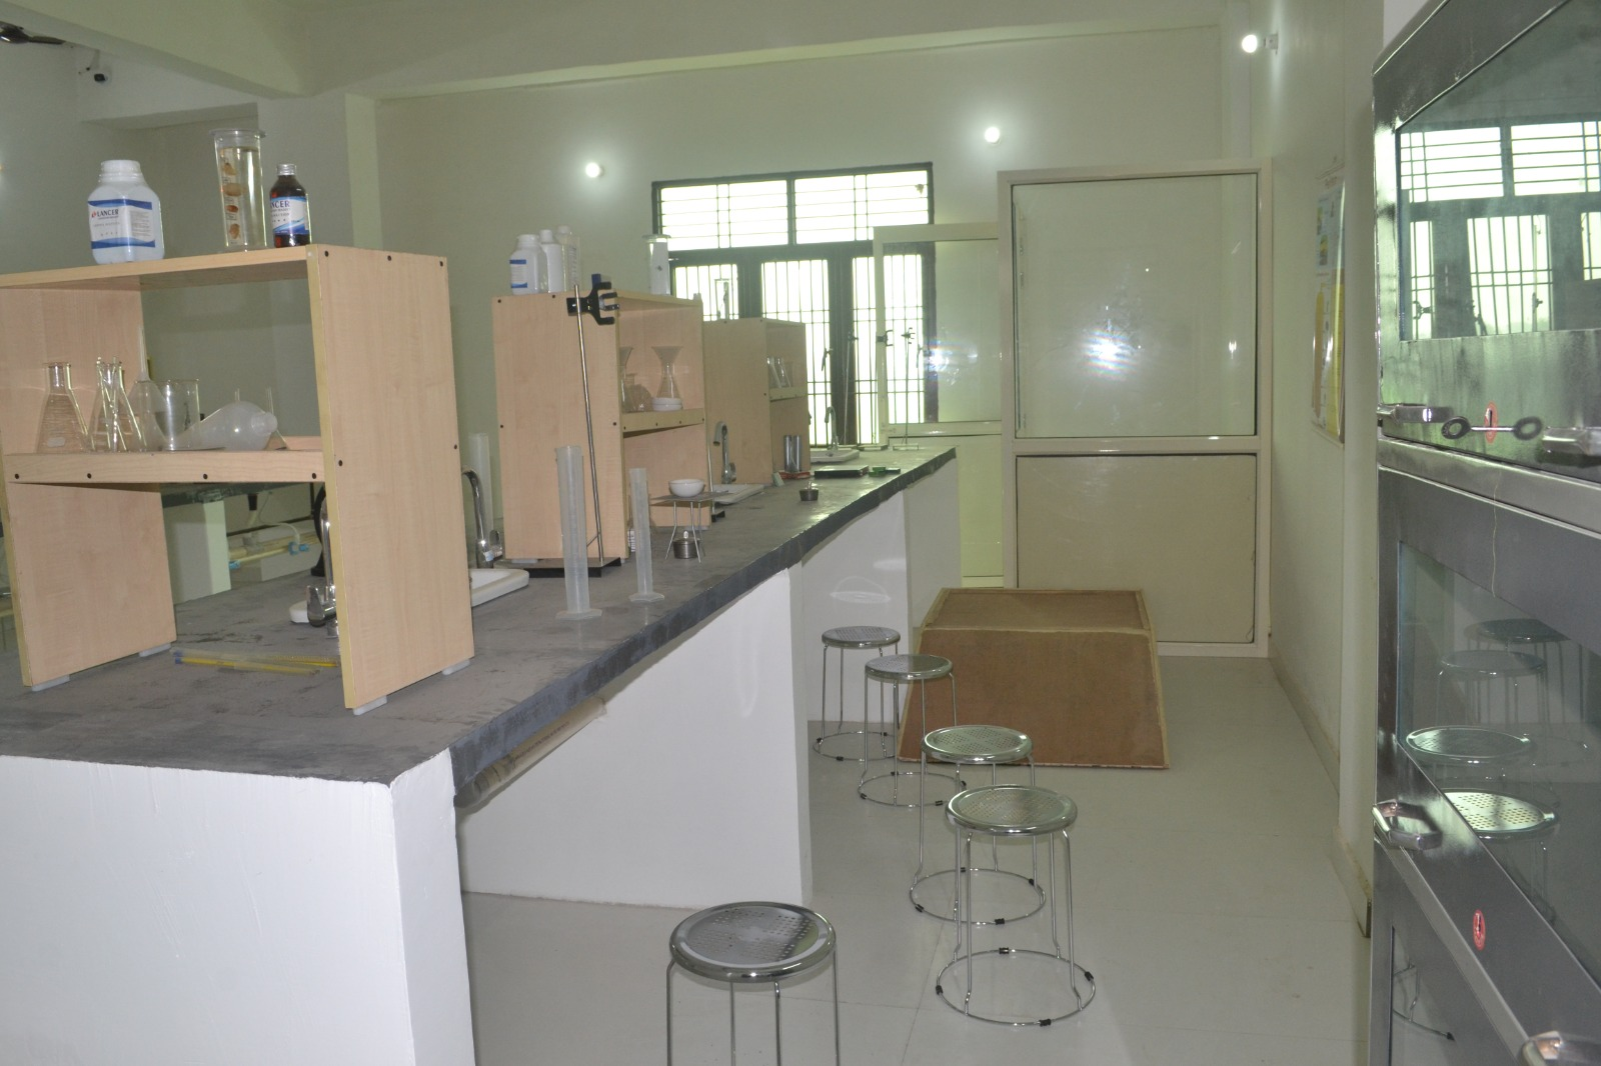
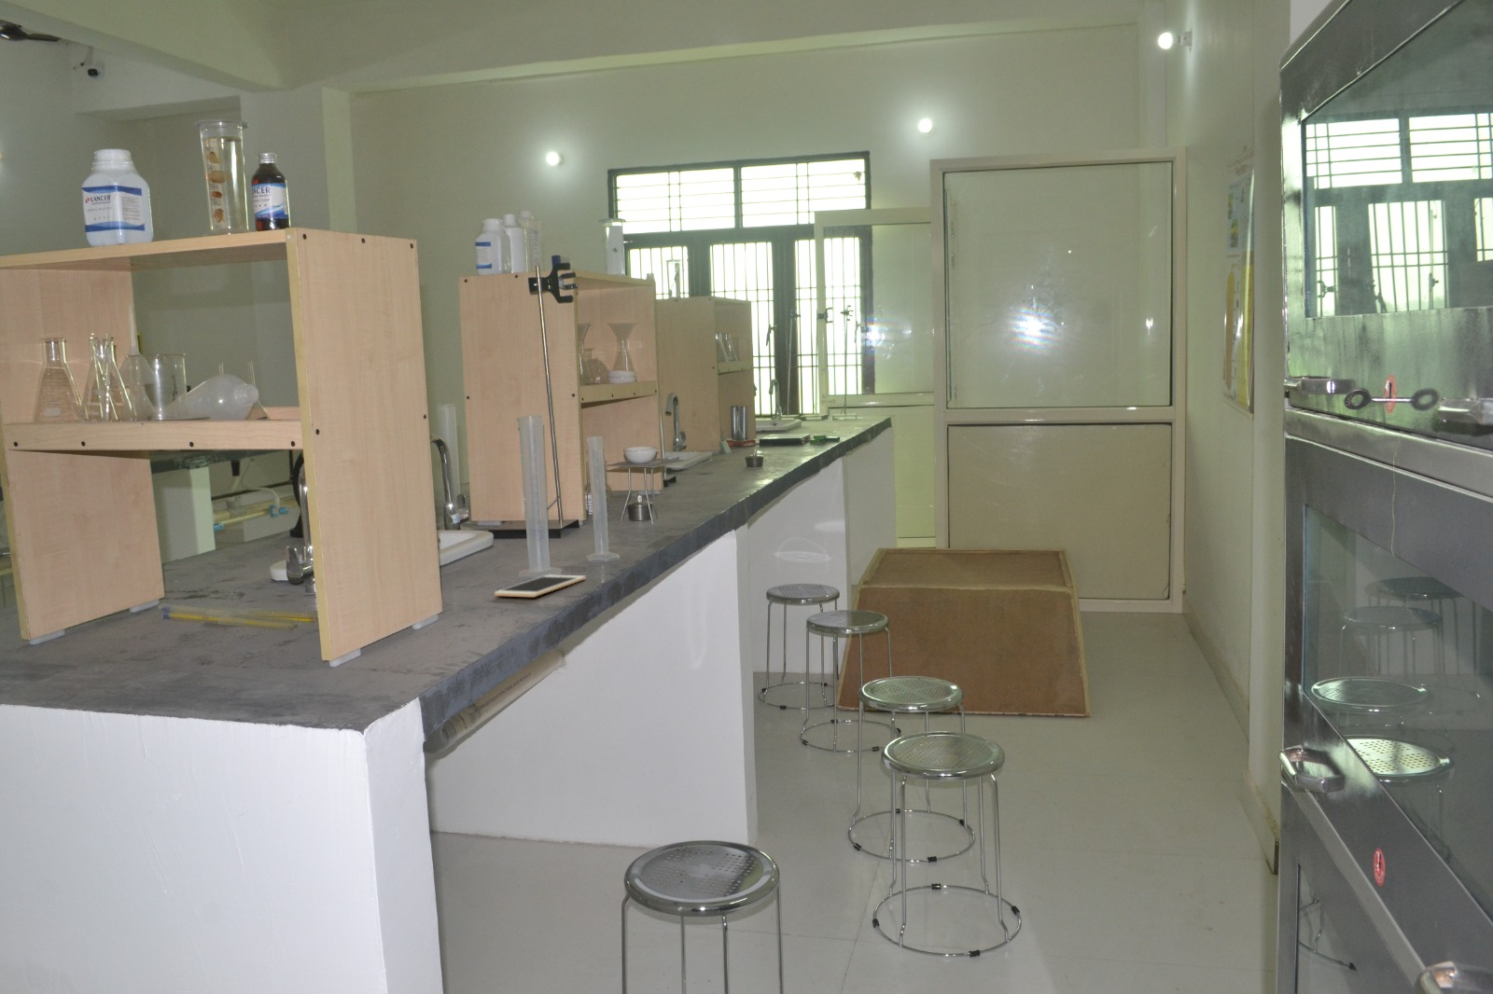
+ cell phone [494,574,587,598]
